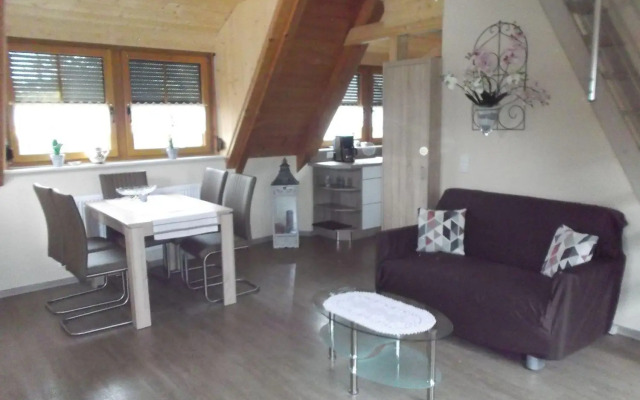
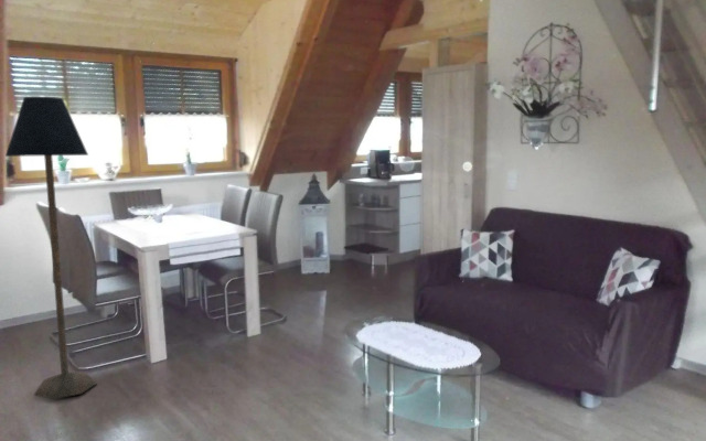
+ floor lamp [4,96,98,400]
